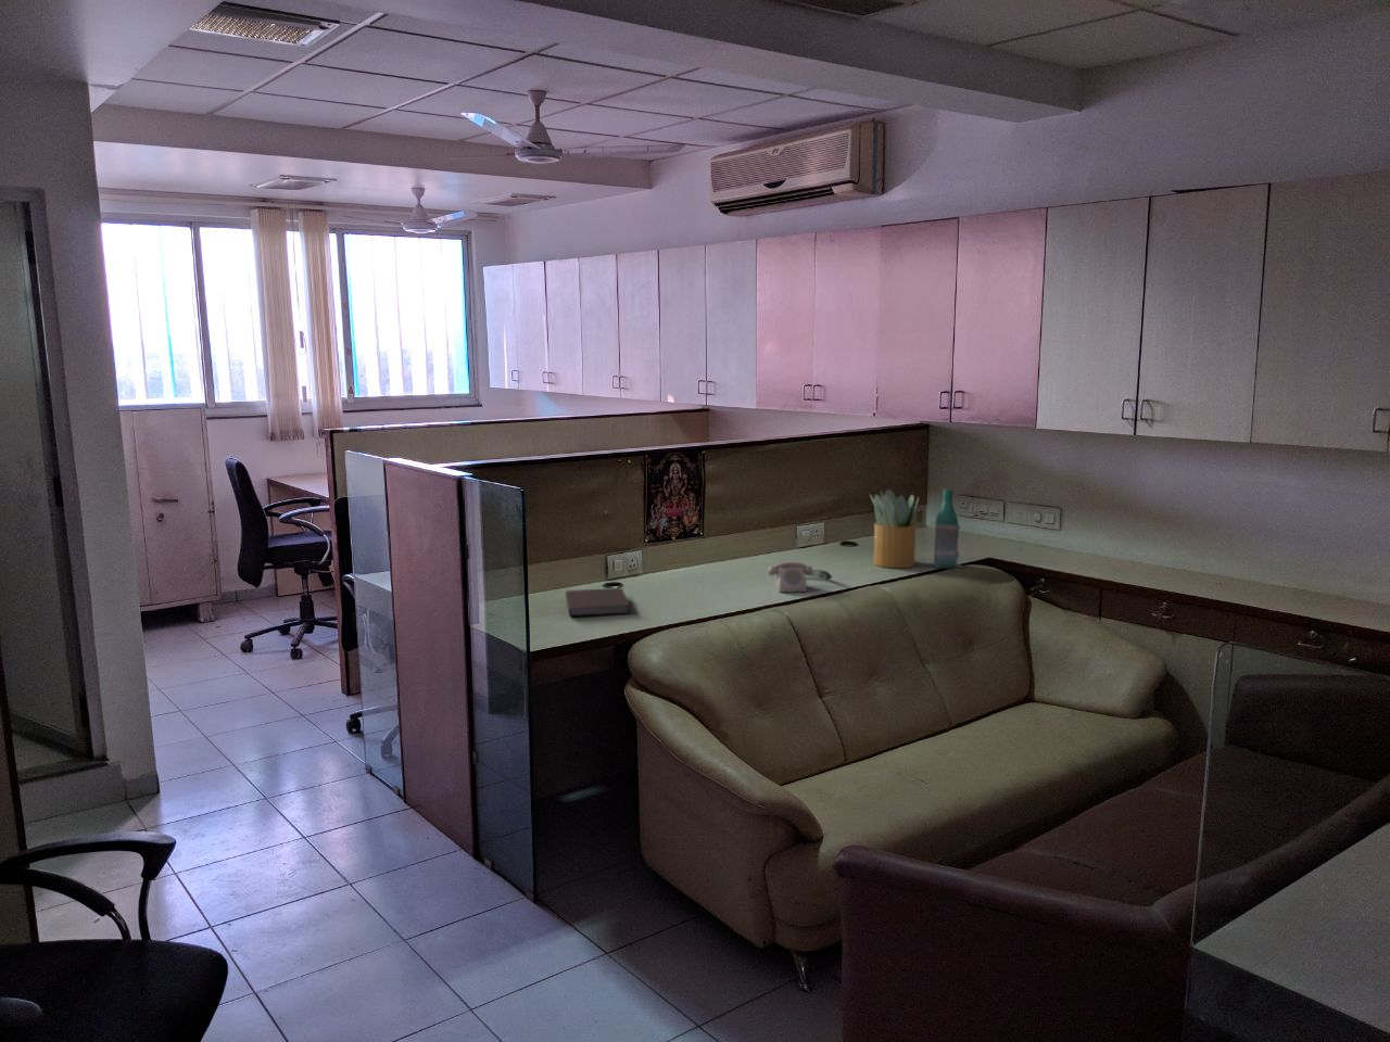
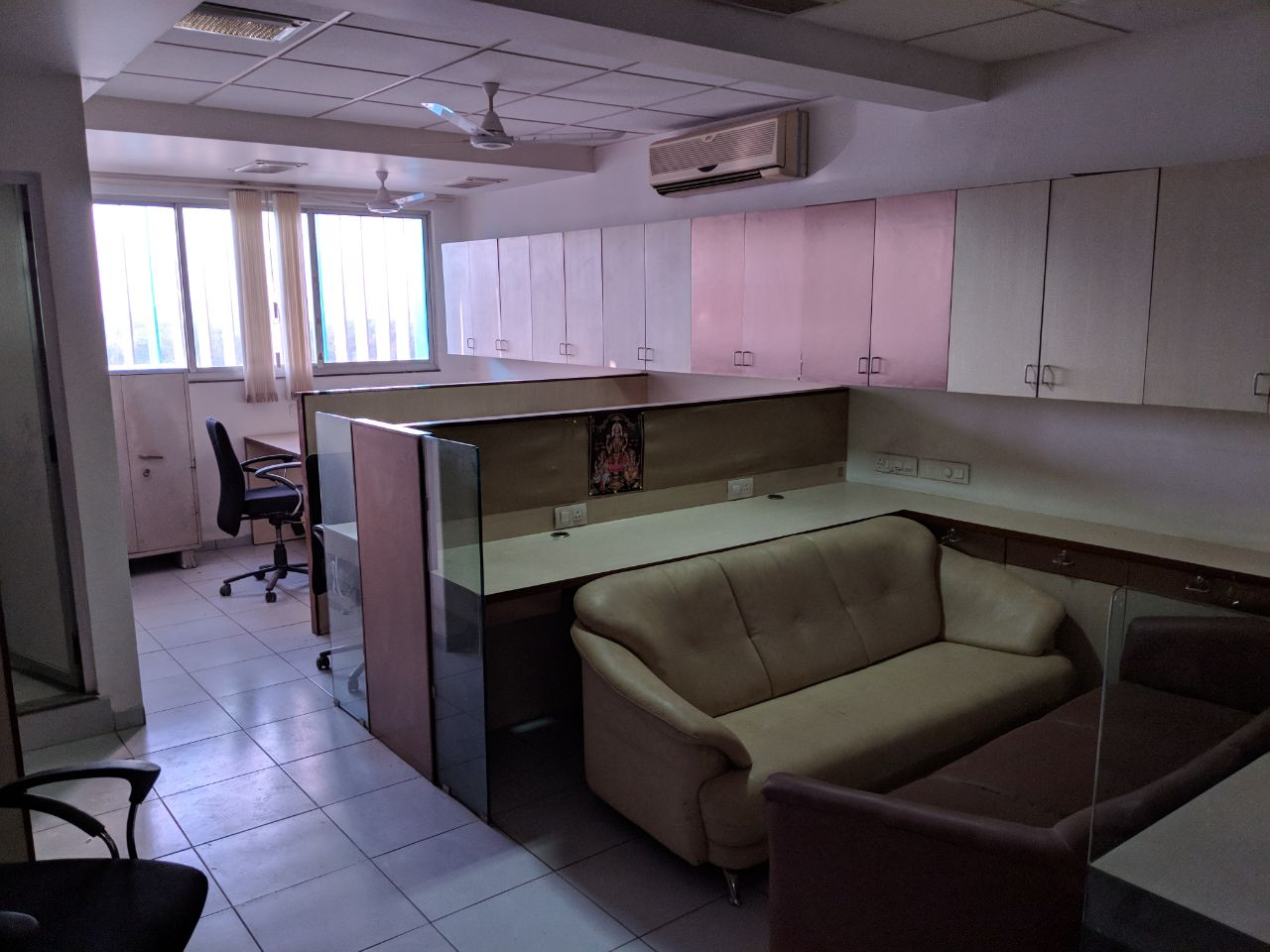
- telephone [766,561,833,592]
- potted plant [869,487,919,569]
- notebook [565,587,630,617]
- bottle [929,487,964,569]
